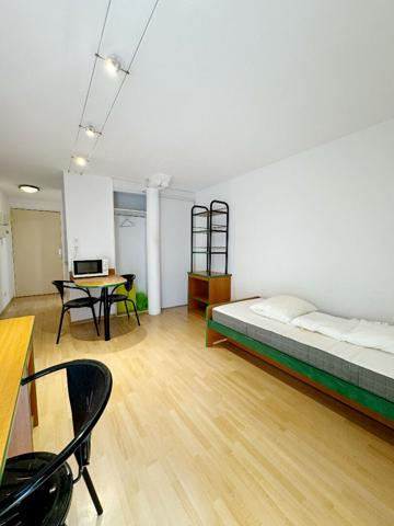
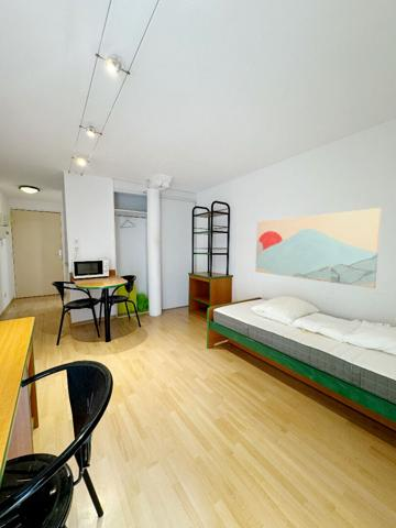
+ wall art [254,207,383,289]
